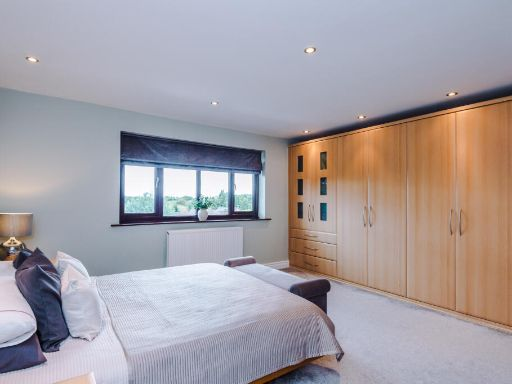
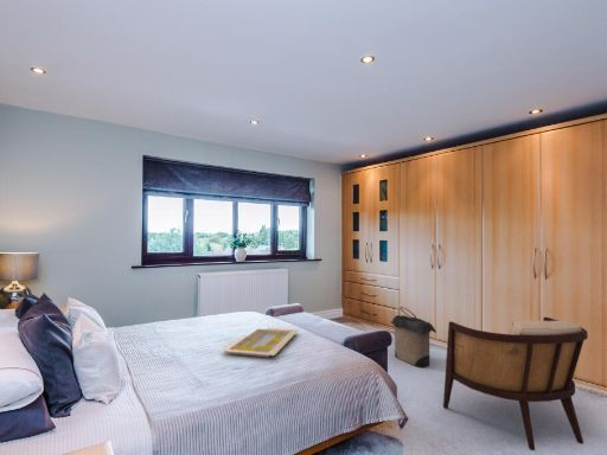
+ serving tray [221,327,300,358]
+ laundry hamper [390,306,437,369]
+ armchair [442,316,589,451]
